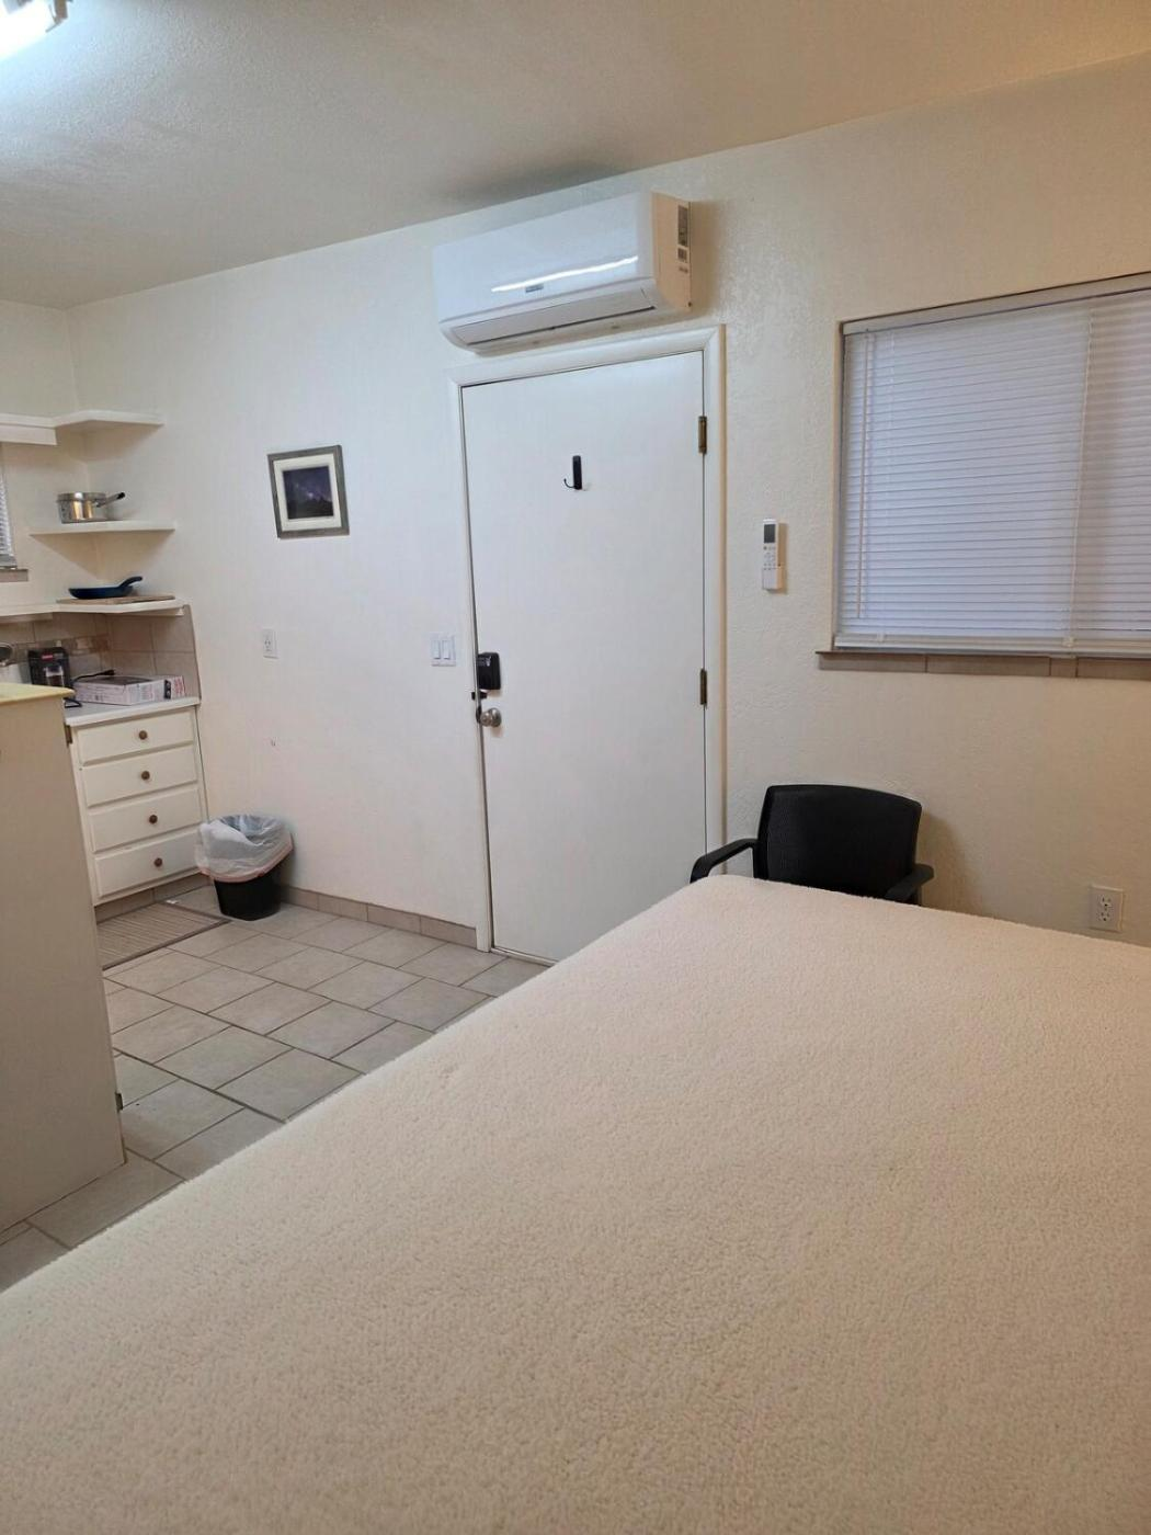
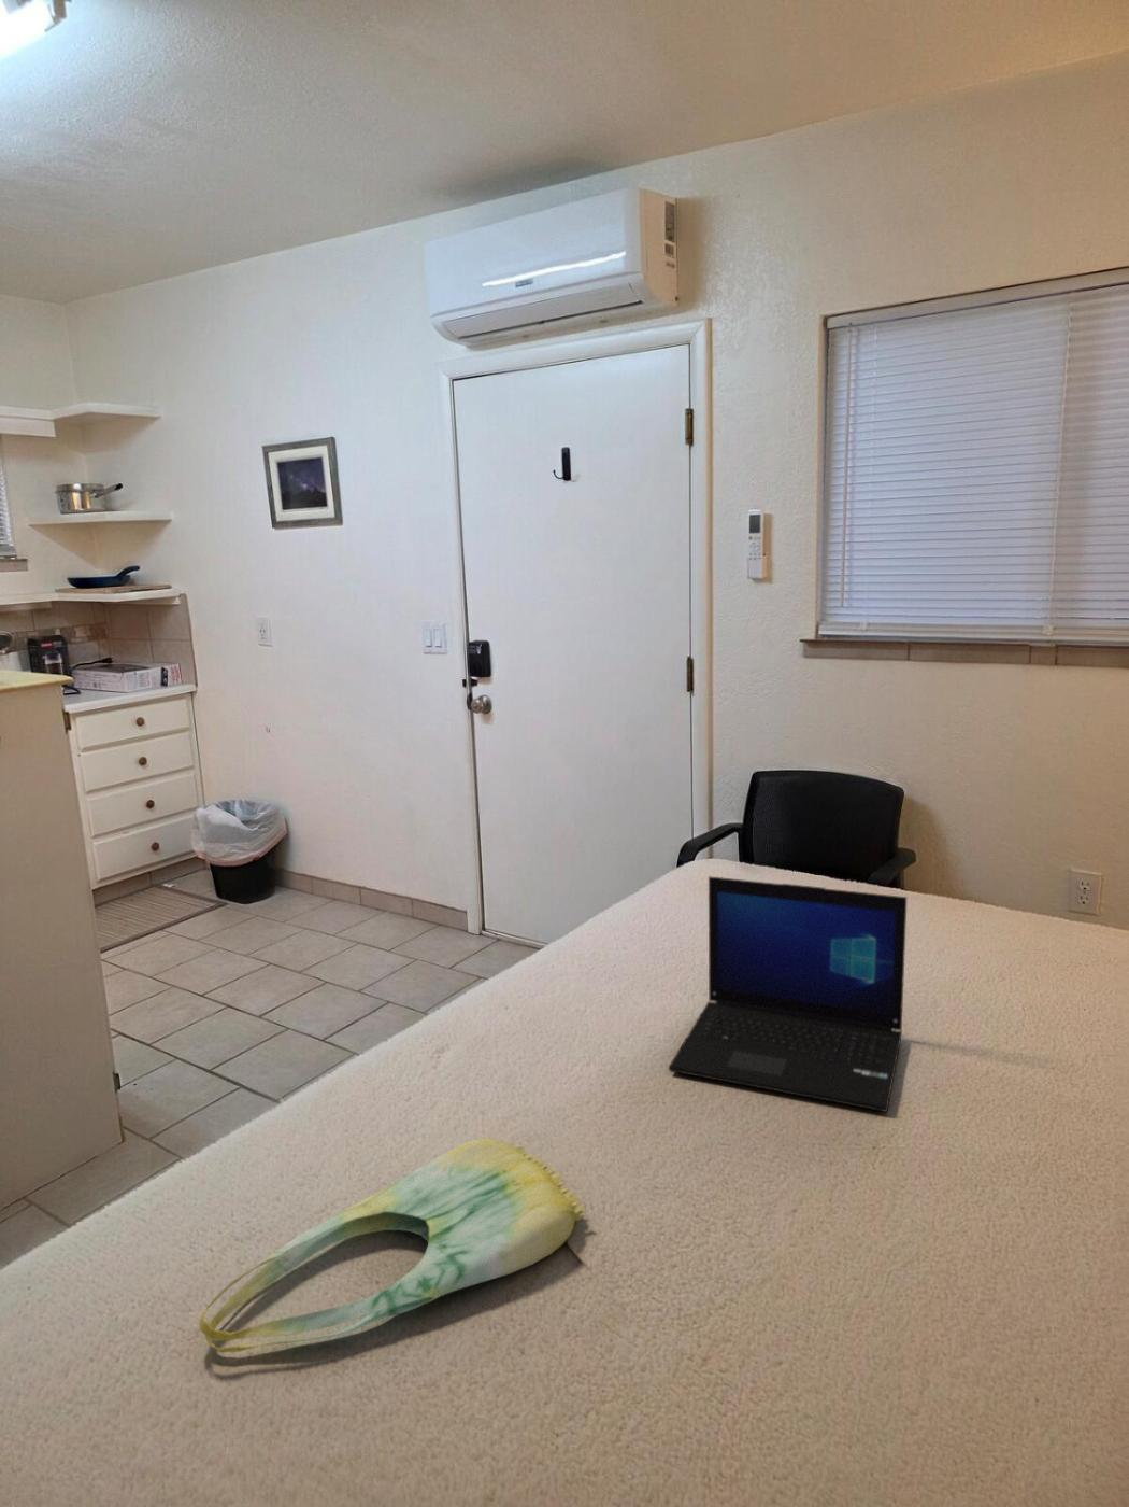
+ laptop [668,876,907,1113]
+ tote bag [199,1138,586,1353]
